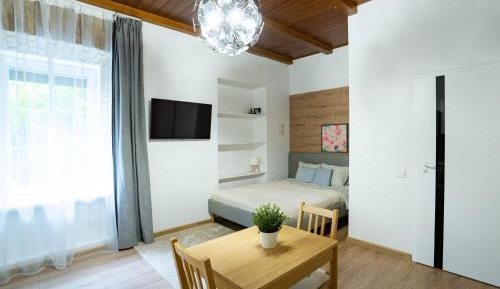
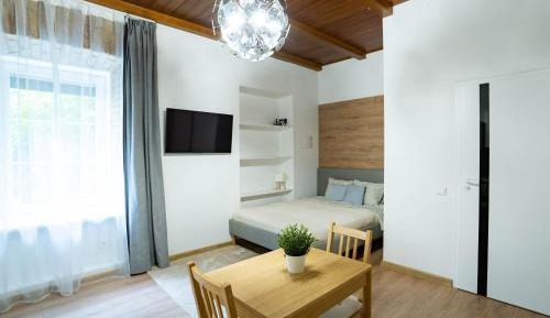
- wall art [320,122,350,154]
